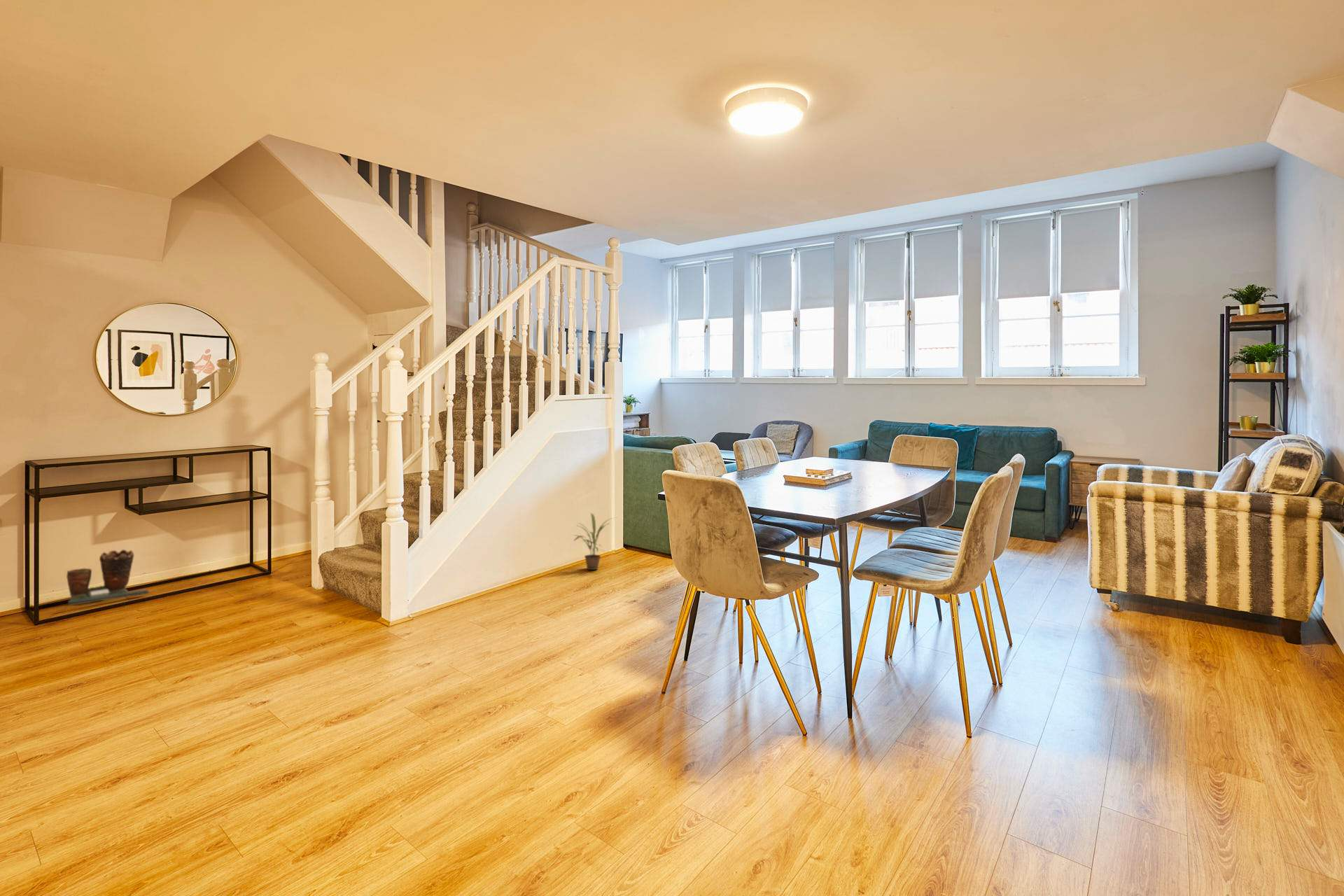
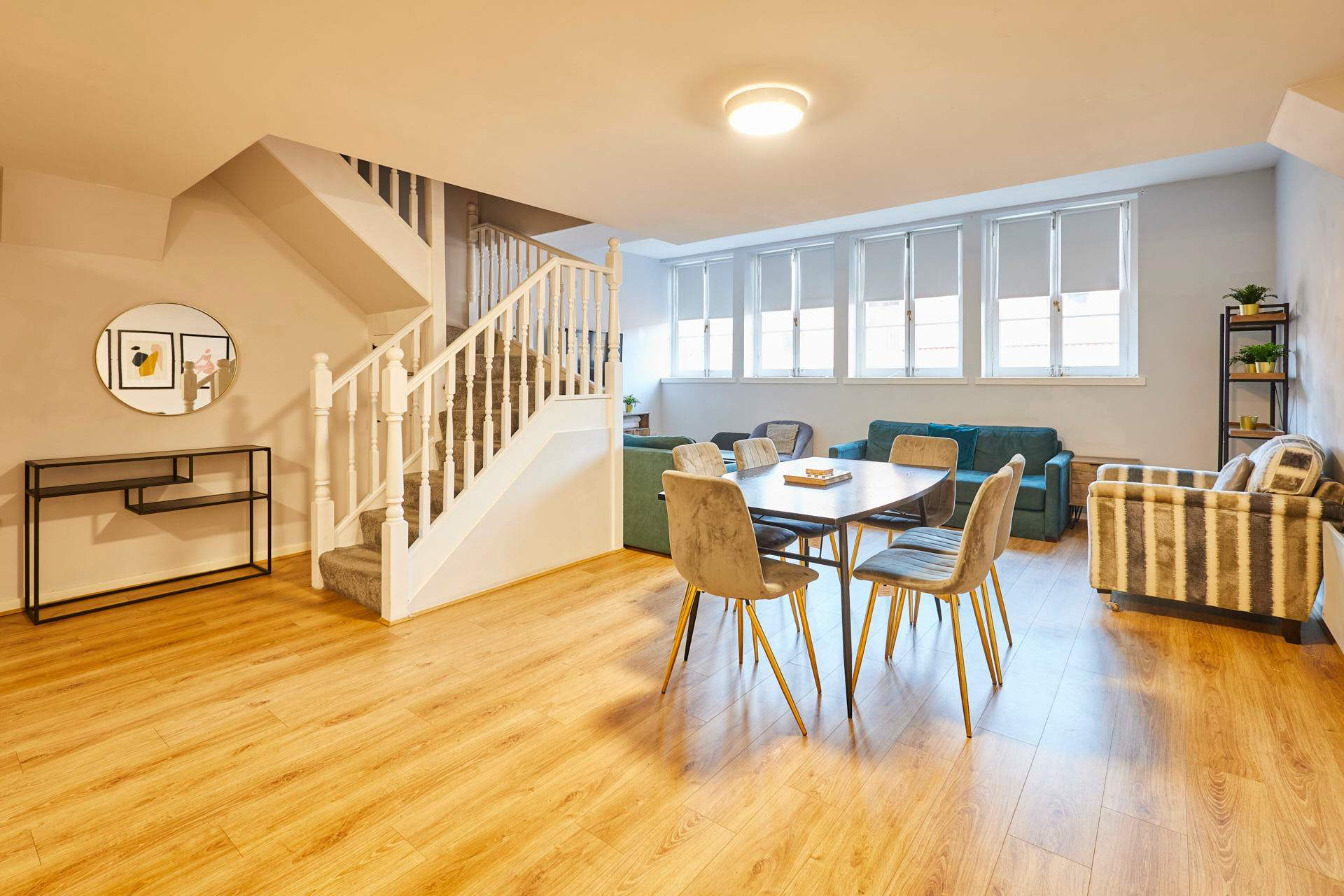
- clay pot [66,549,149,606]
- potted plant [573,512,617,570]
